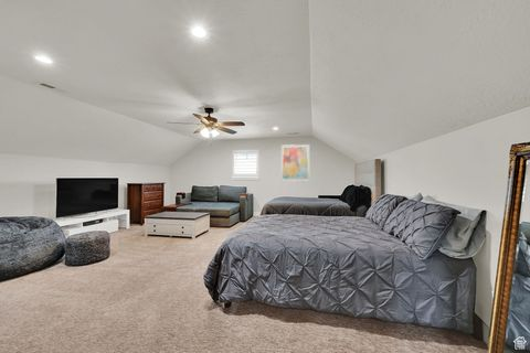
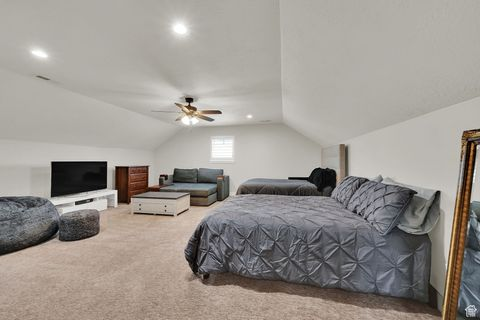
- wall art [280,143,310,181]
